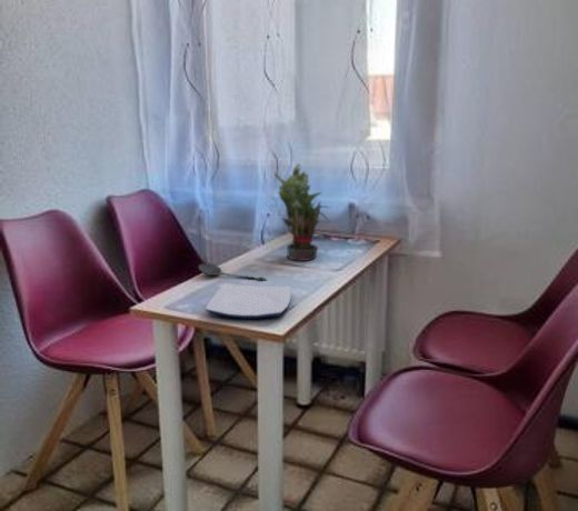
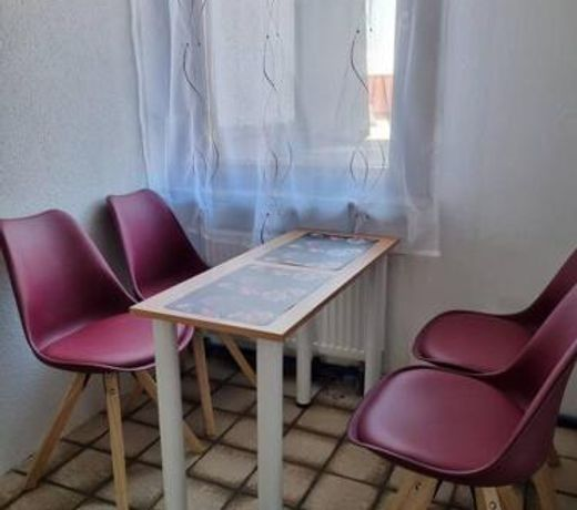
- plate [205,282,292,320]
- spoon [198,262,268,282]
- potted plant [273,162,331,262]
